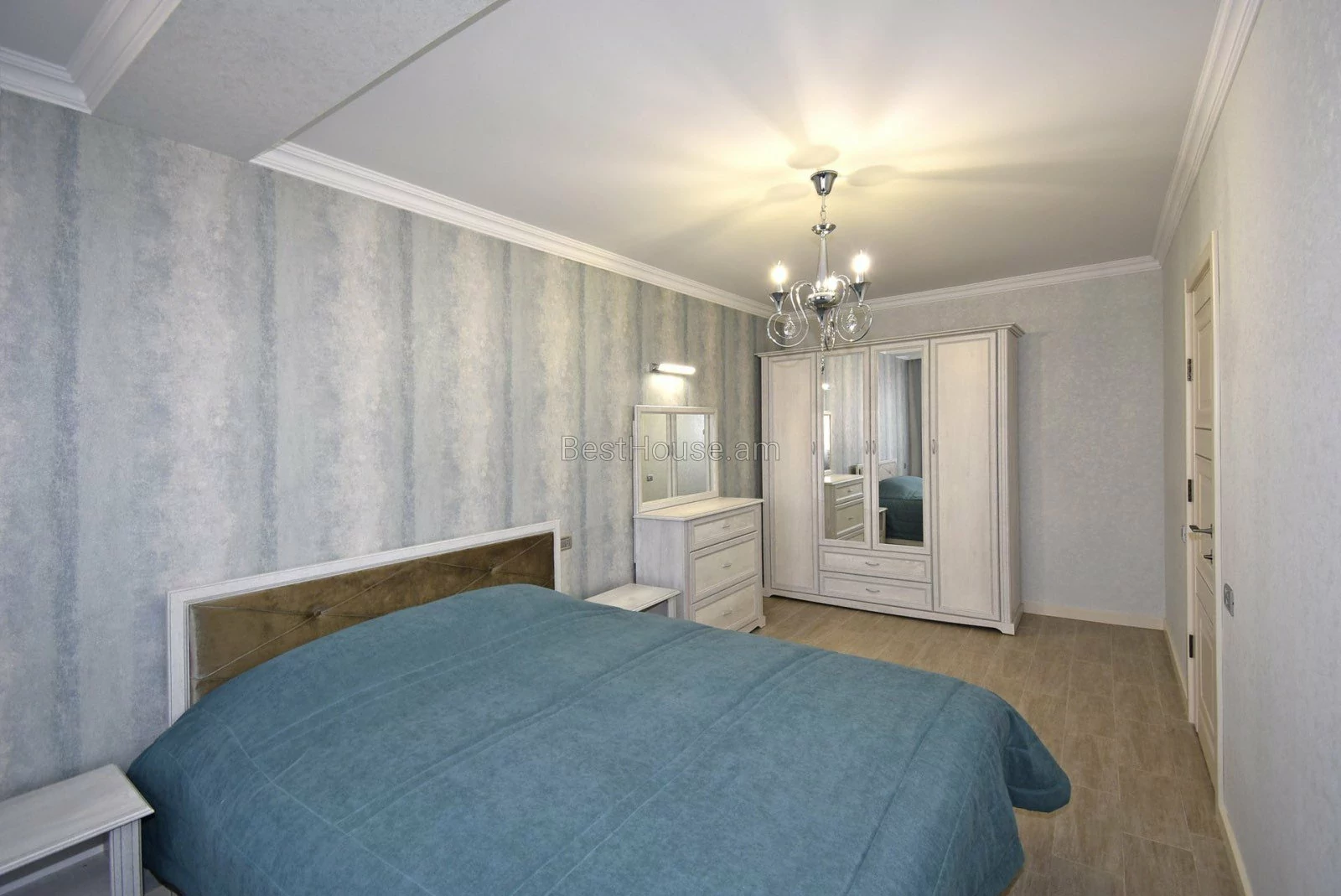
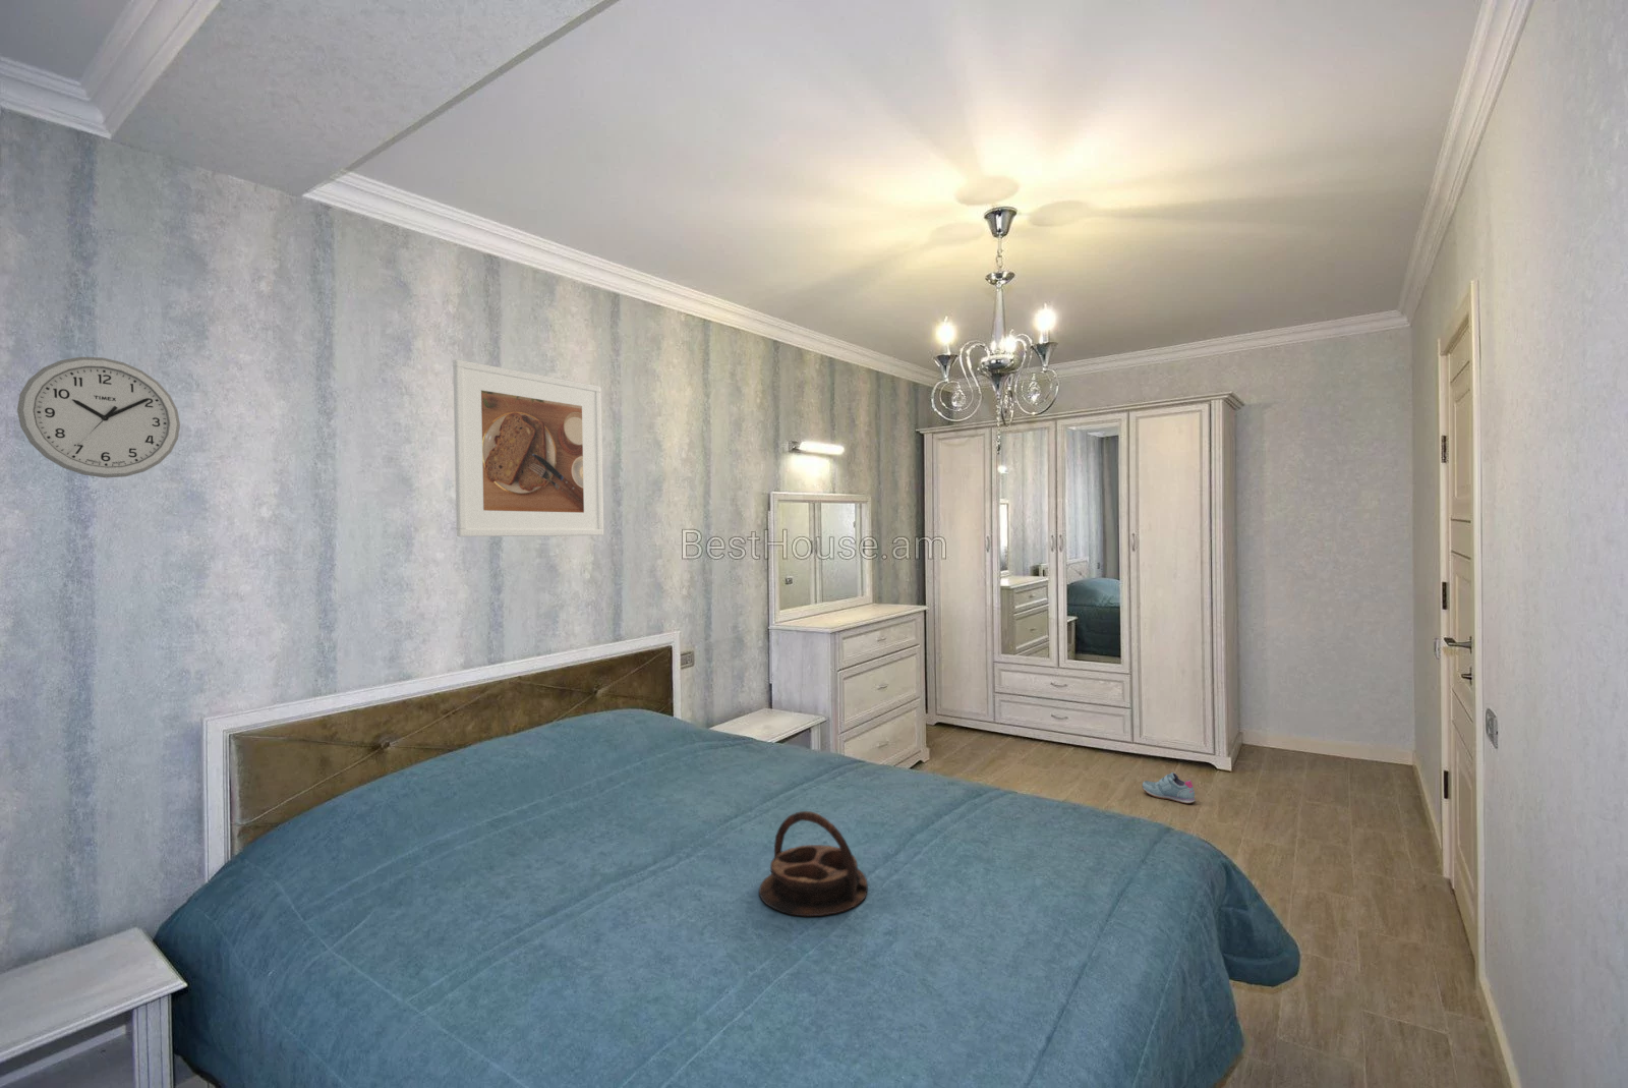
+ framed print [452,358,605,538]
+ wall clock [16,356,181,478]
+ serving tray [758,810,869,918]
+ shoe [1141,771,1197,804]
